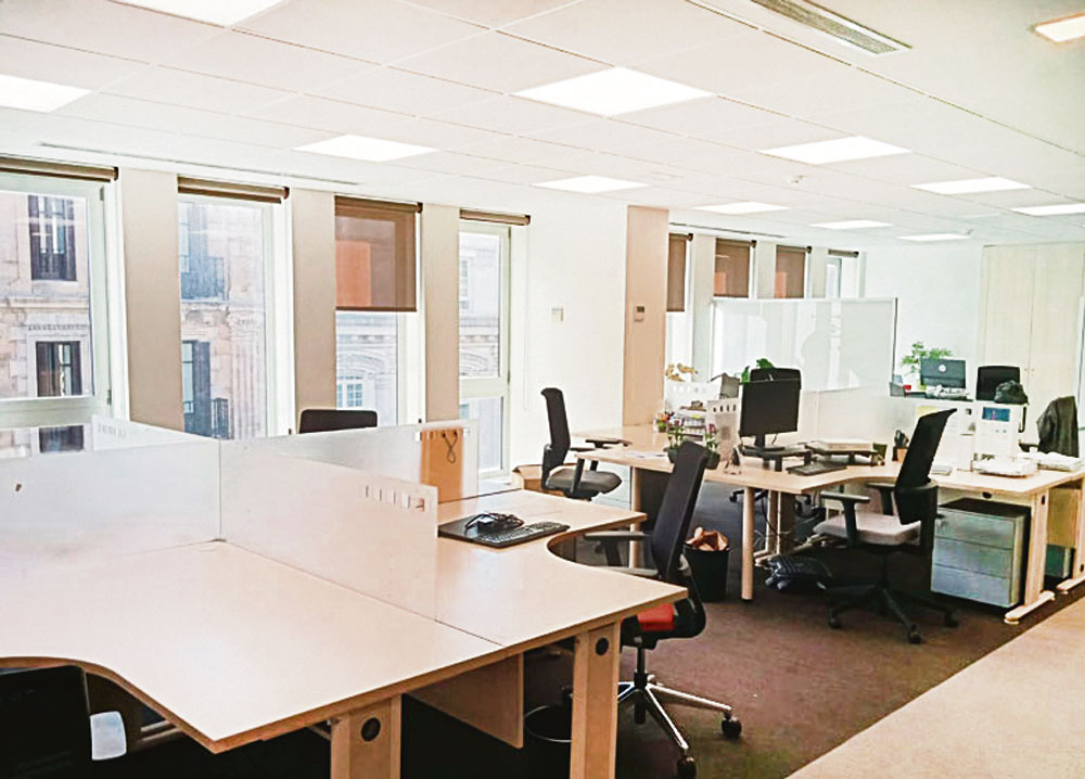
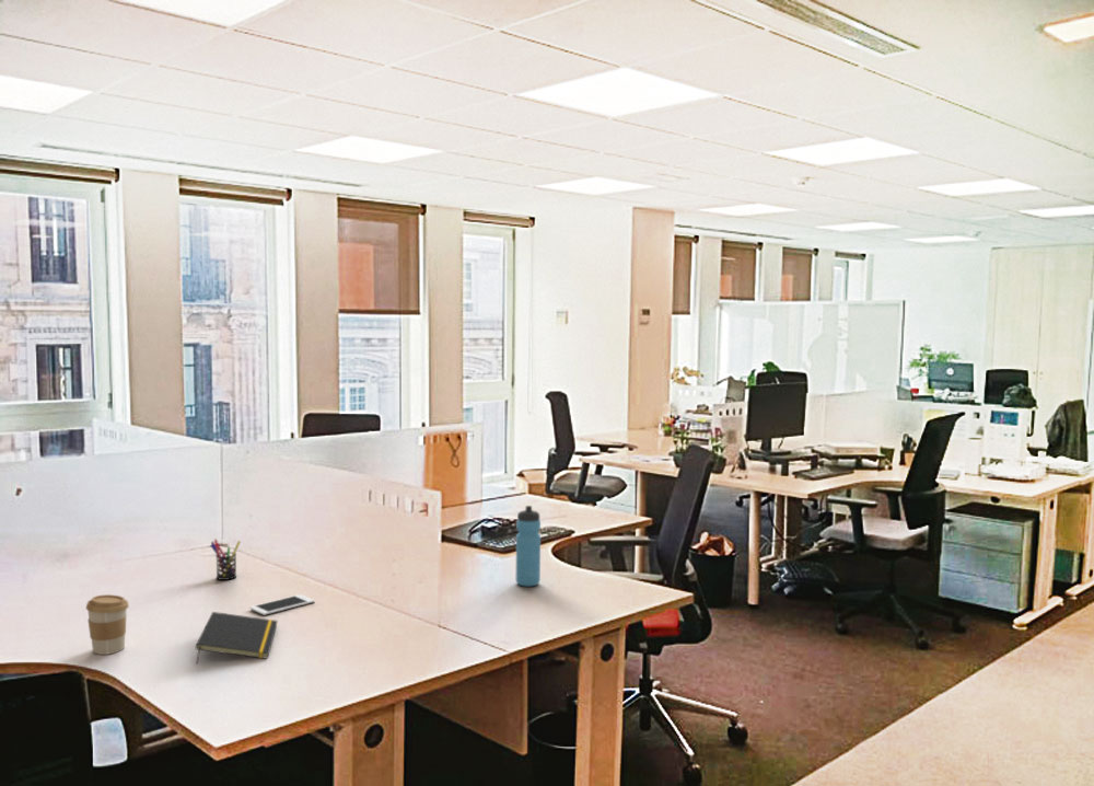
+ water bottle [515,505,542,588]
+ coffee cup [85,593,130,656]
+ pen holder [209,538,242,581]
+ notepad [195,611,279,666]
+ cell phone [249,593,316,616]
